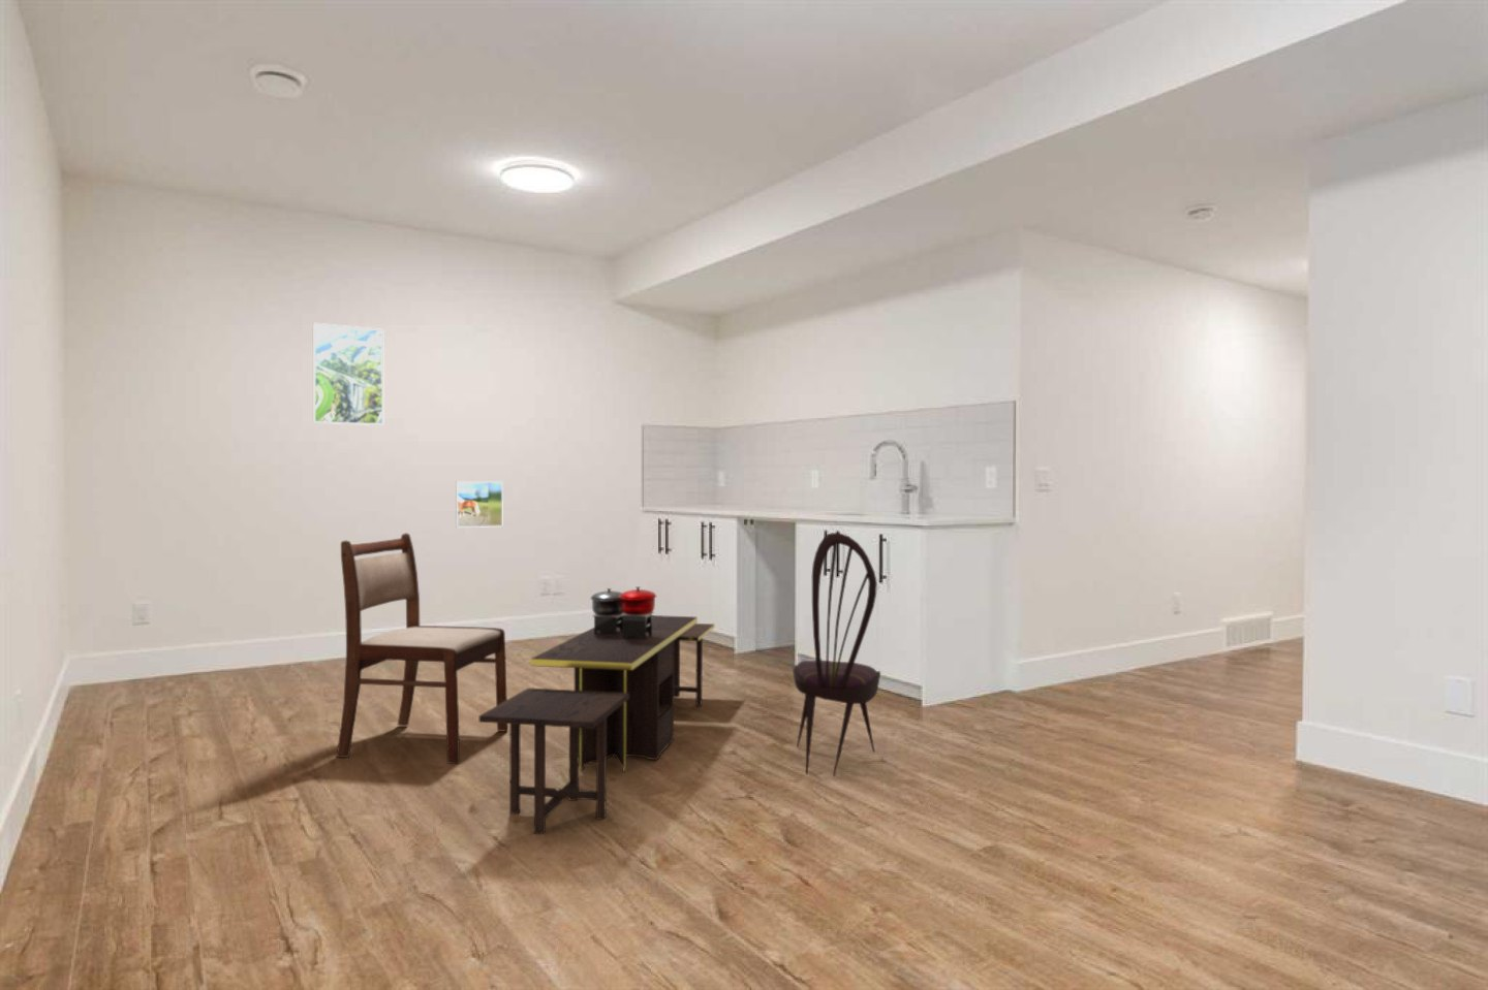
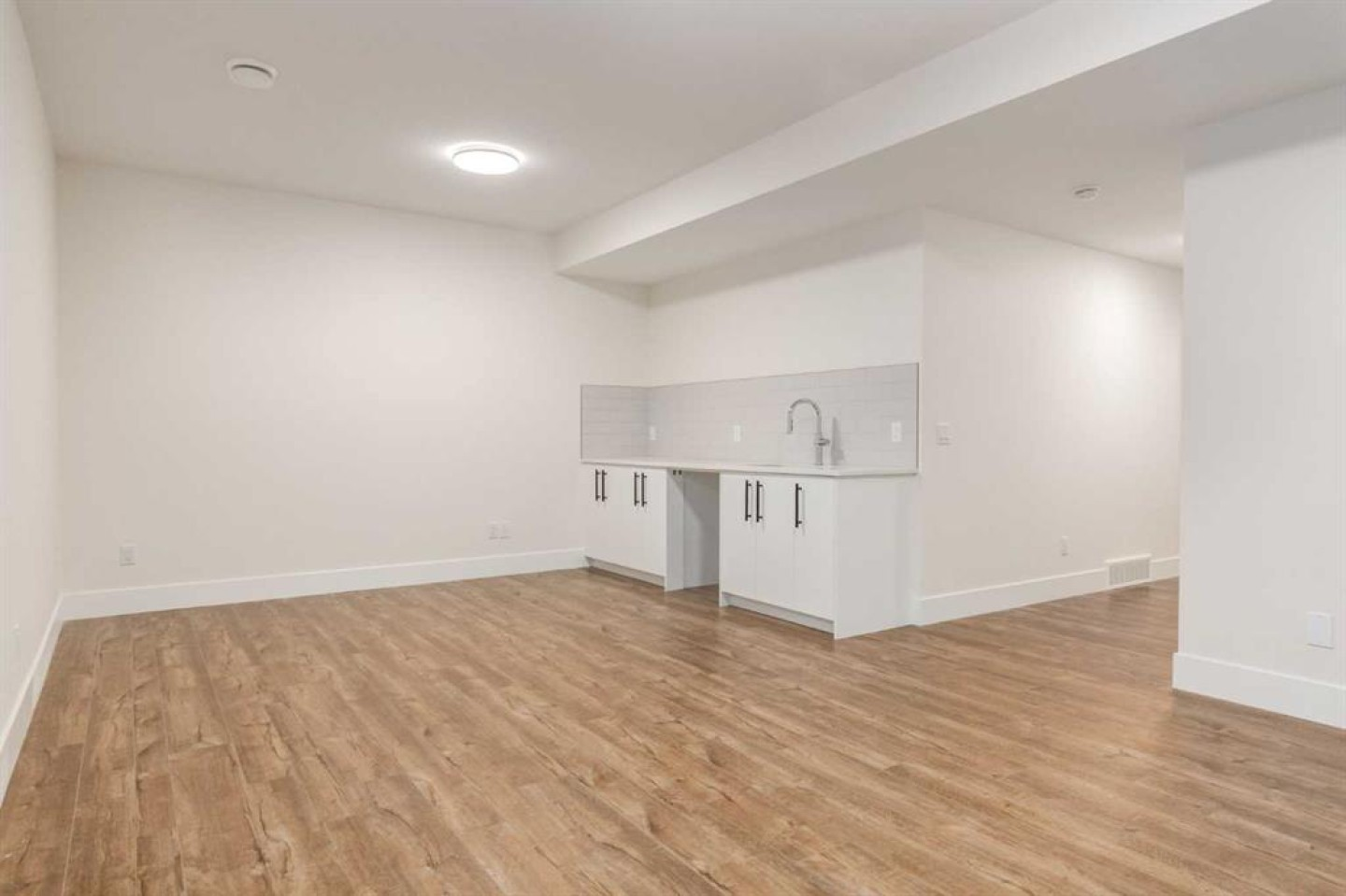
- kitchen table [479,586,716,835]
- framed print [454,480,504,528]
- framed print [312,323,385,426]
- dining chair [792,531,881,778]
- dining chair [336,531,509,765]
